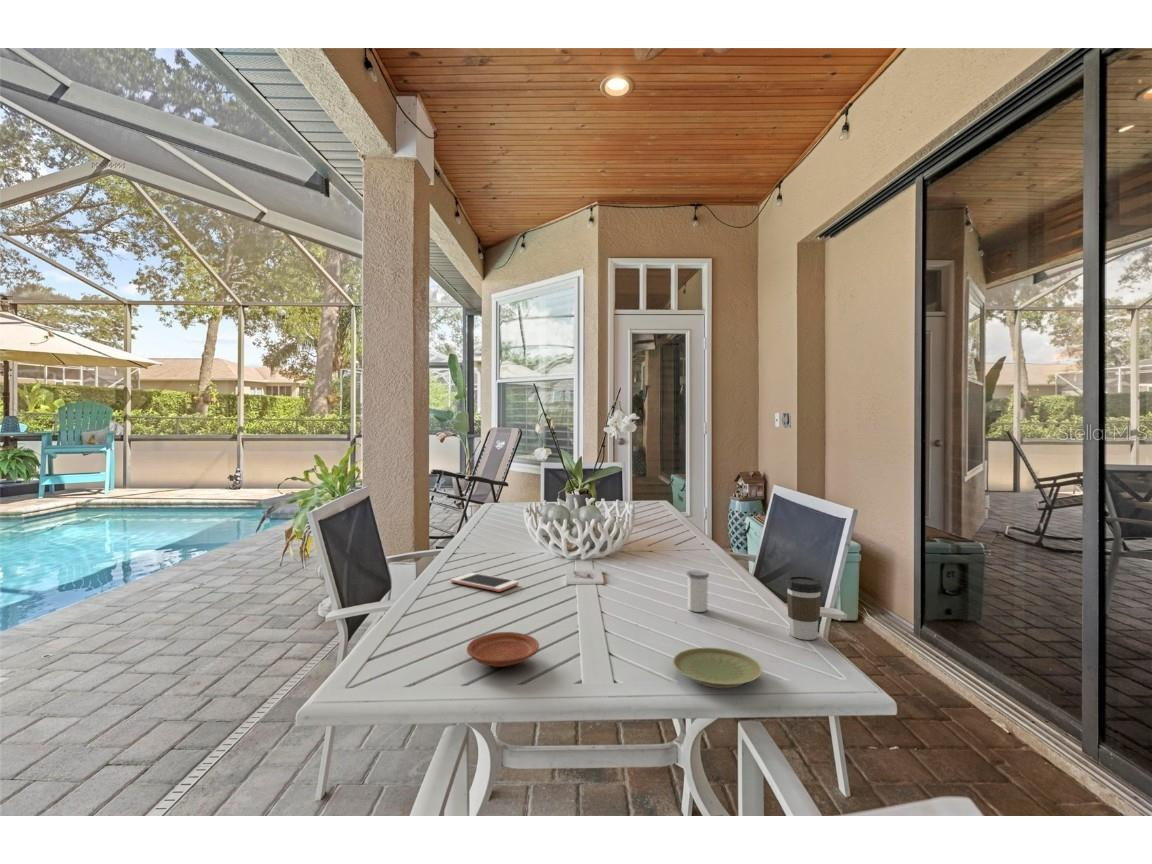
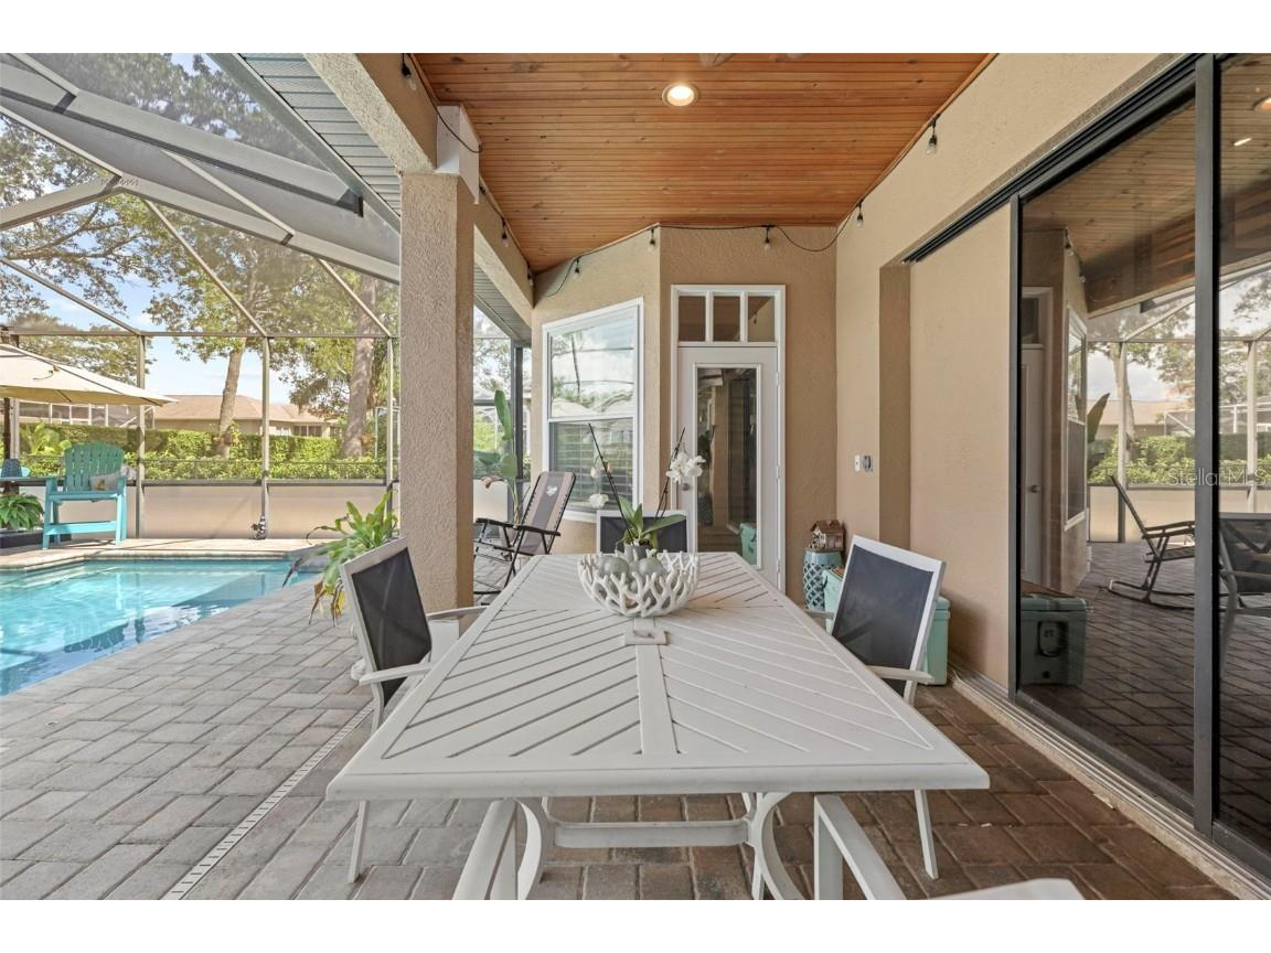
- plate [466,631,540,668]
- salt shaker [686,569,710,613]
- plate [672,647,763,689]
- cell phone [450,572,520,593]
- coffee cup [785,575,823,641]
